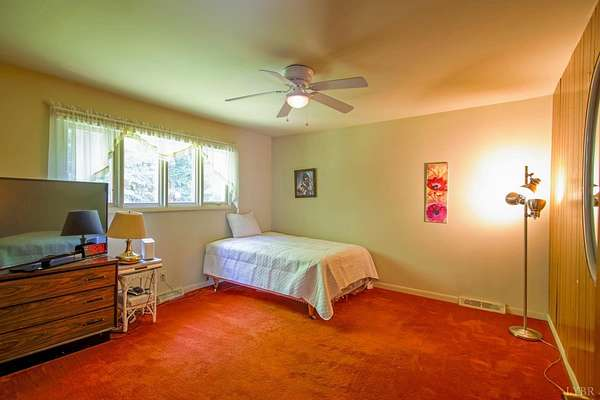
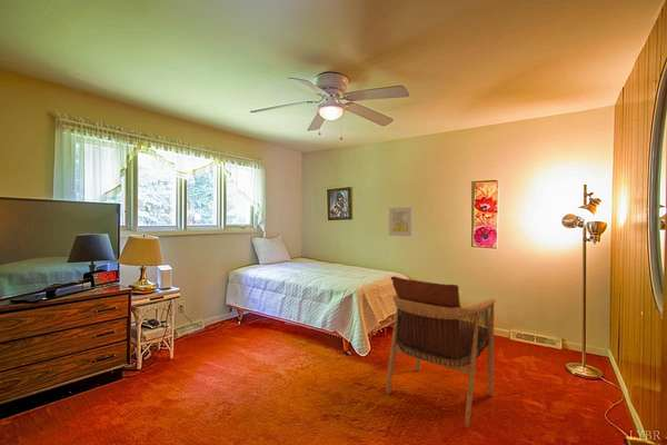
+ wall art [388,207,414,237]
+ armchair [385,275,497,428]
